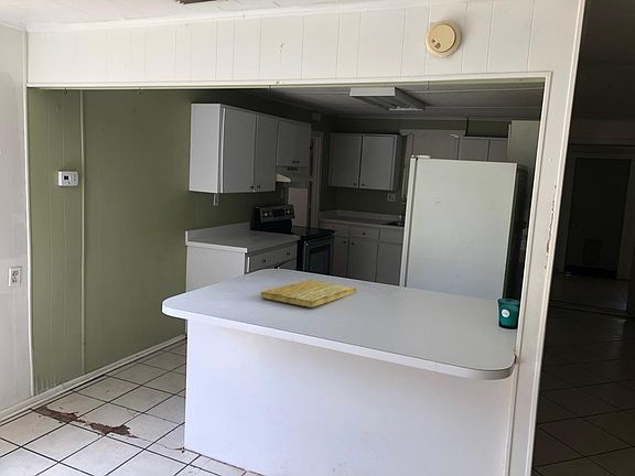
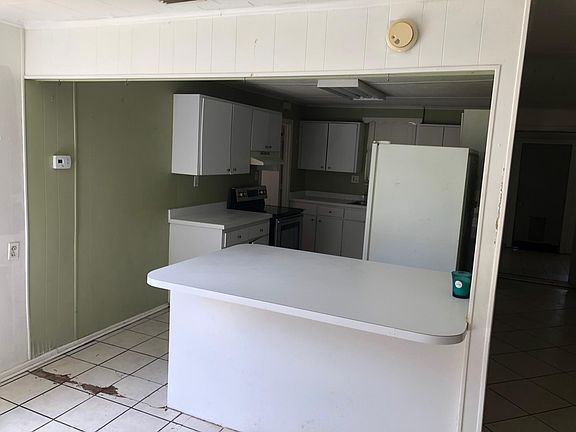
- cutting board [260,279,357,309]
